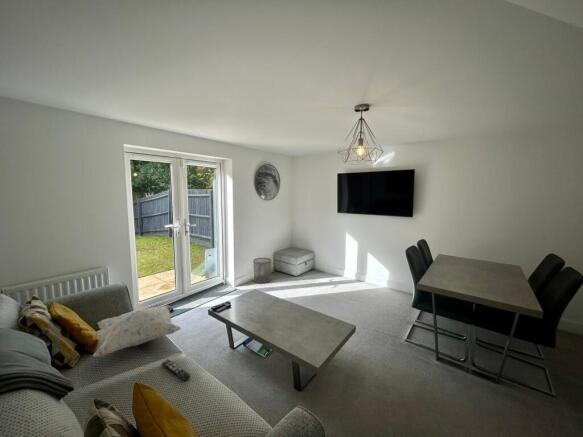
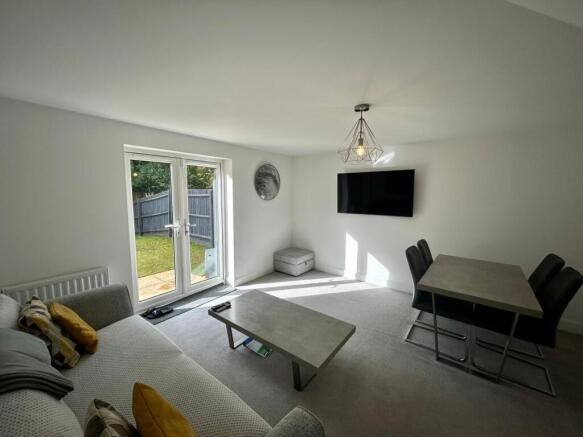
- remote control [161,358,191,382]
- waste bin [252,257,272,284]
- decorative pillow [92,304,182,358]
